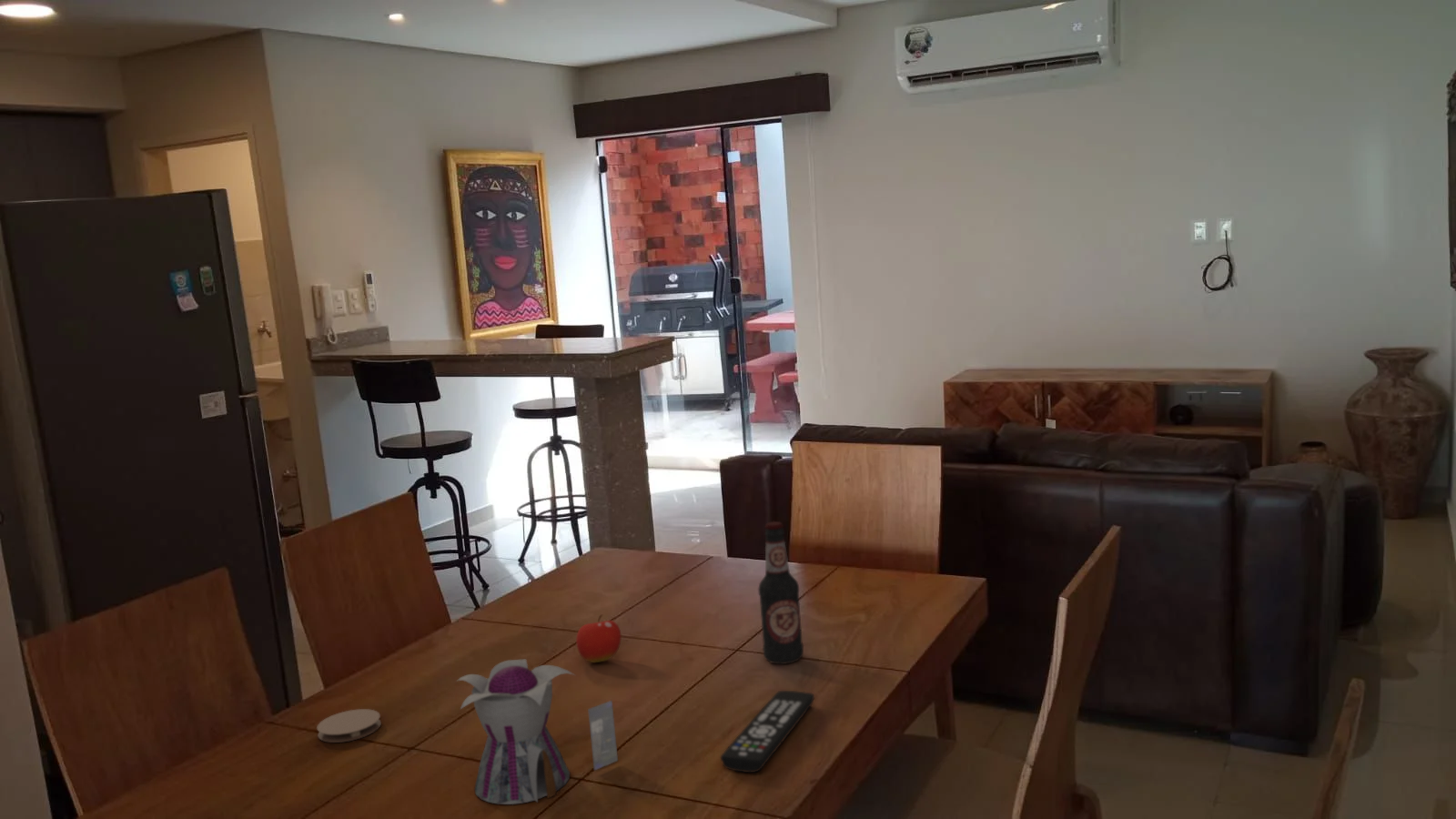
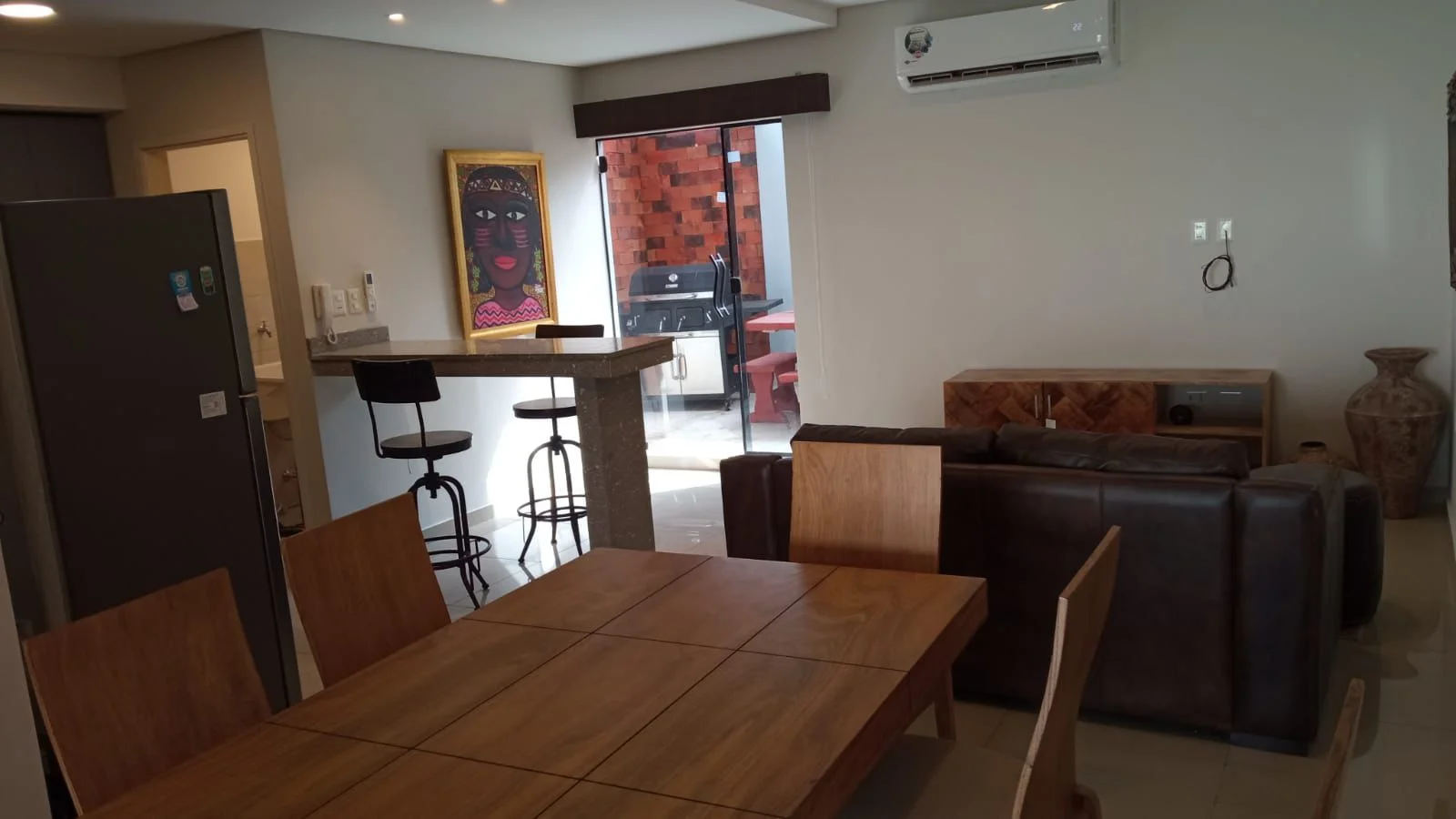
- remote control [720,690,815,773]
- bottle [757,521,804,665]
- fruit [575,613,622,663]
- teapot [455,658,619,805]
- coaster [316,708,381,743]
